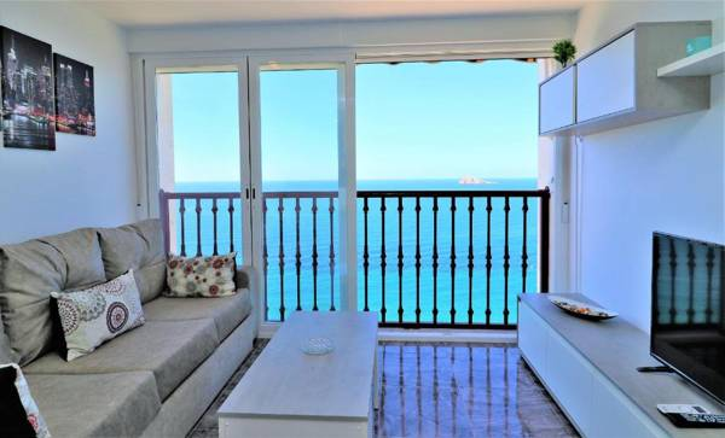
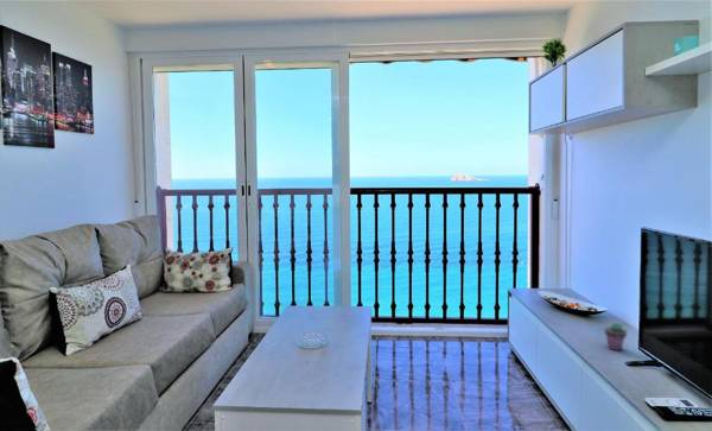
+ potted succulent [603,321,628,351]
